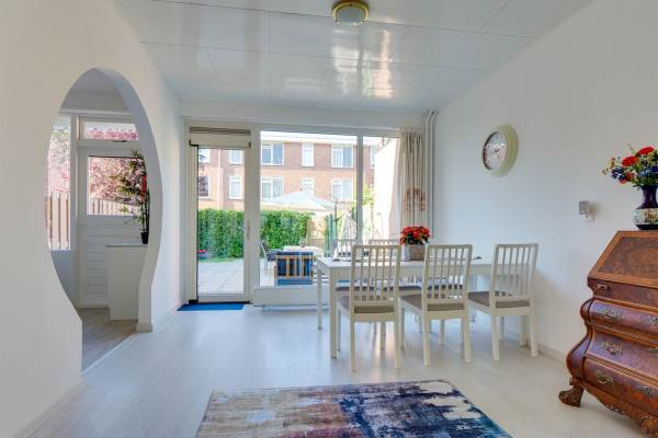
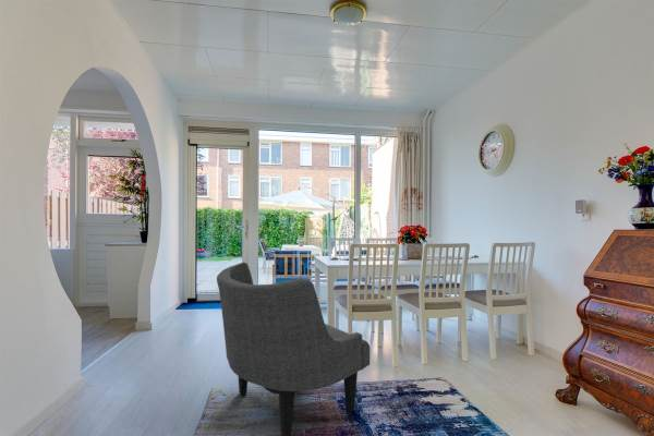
+ armchair [216,262,371,436]
